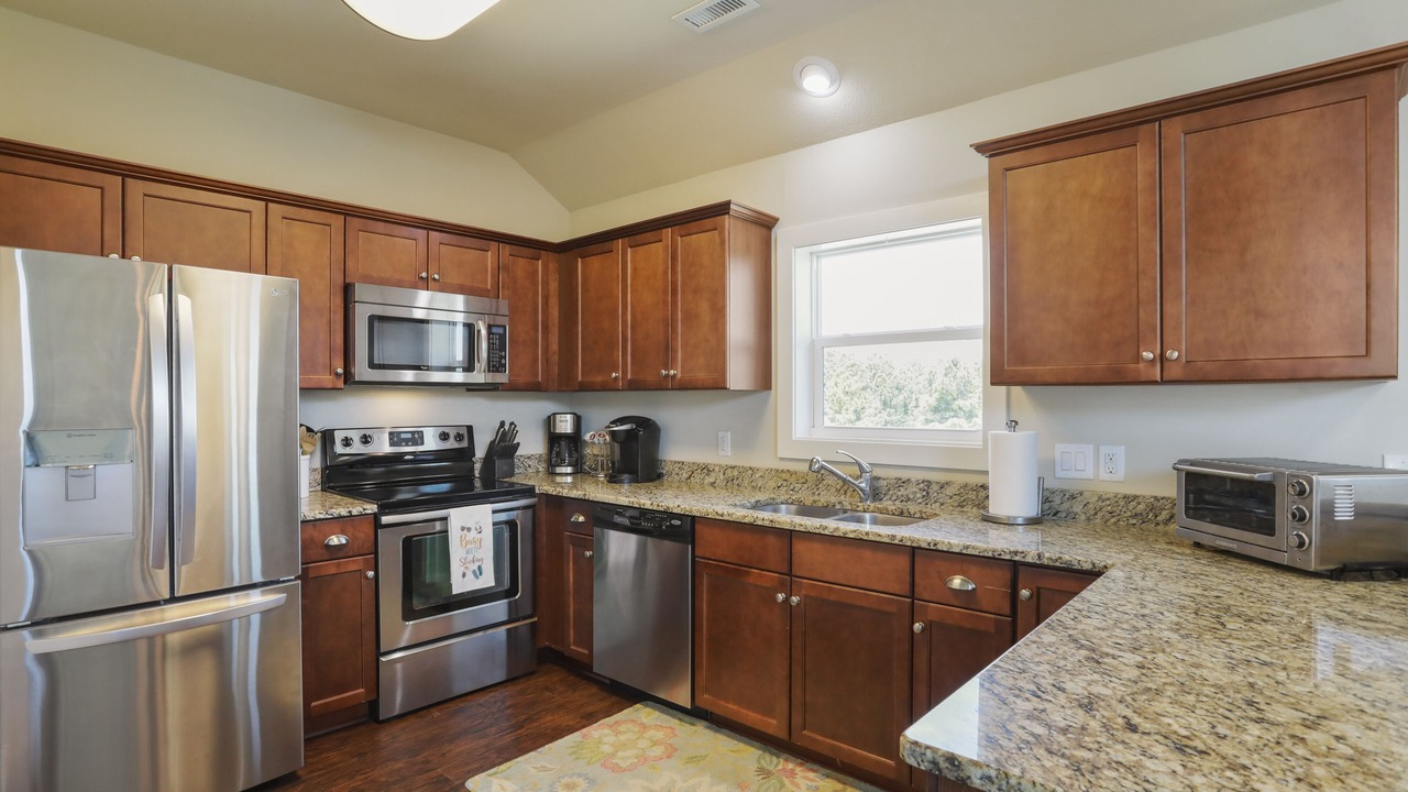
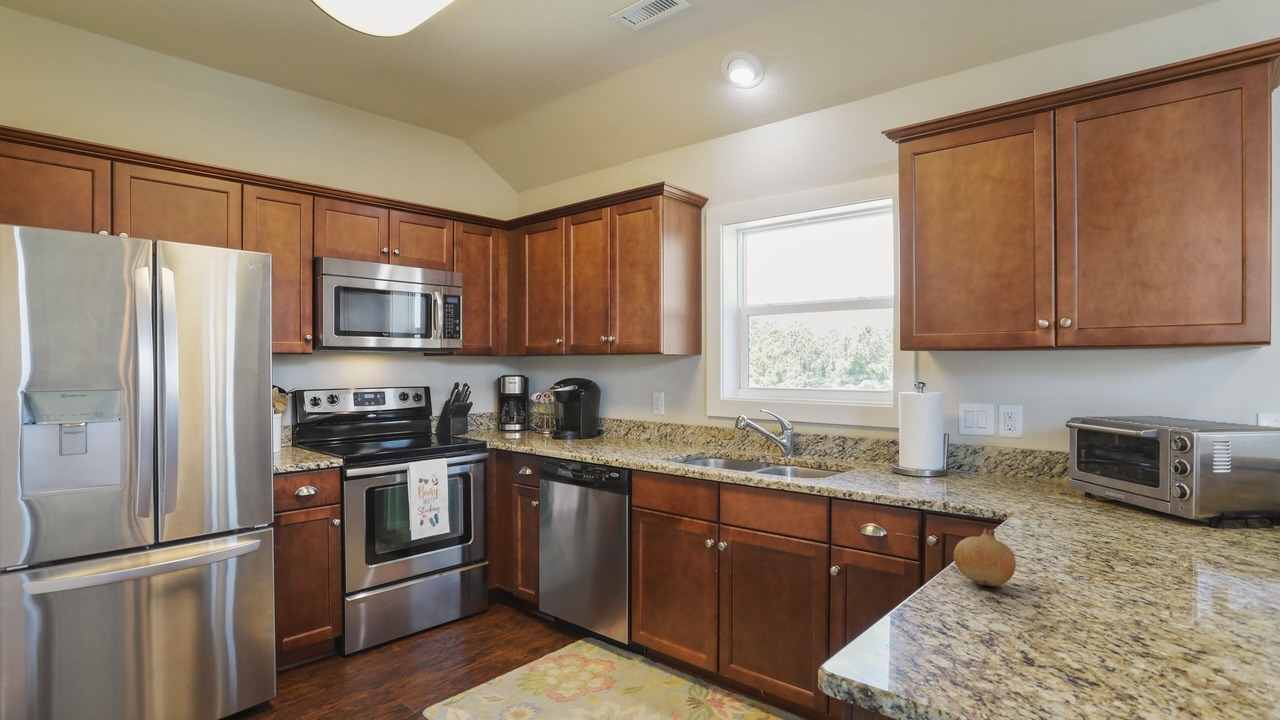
+ fruit [953,527,1017,587]
